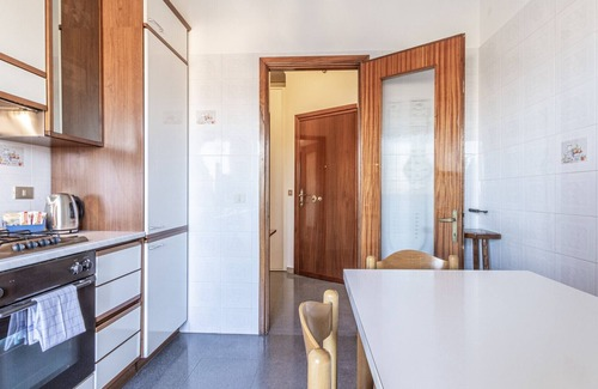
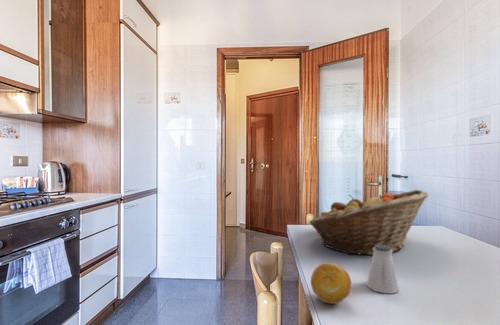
+ fruit [310,261,352,305]
+ fruit basket [308,189,429,256]
+ saltshaker [366,244,400,295]
